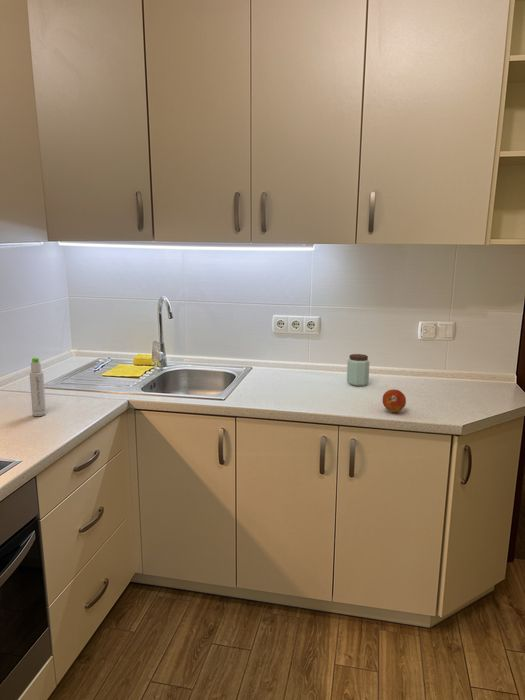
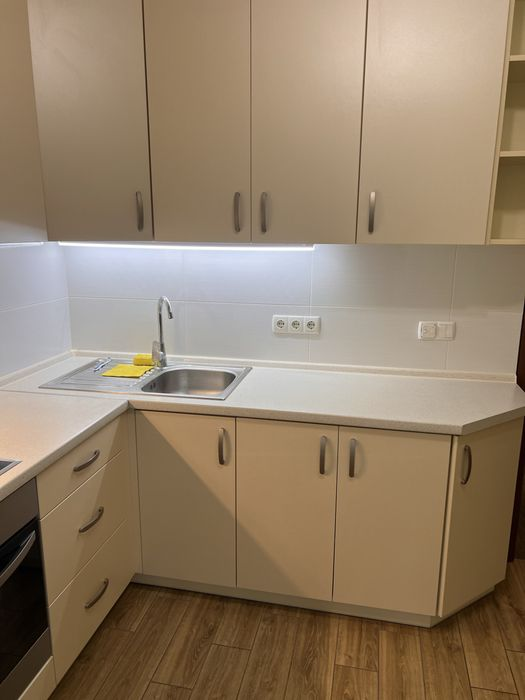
- peanut butter [346,353,370,387]
- bottle [29,357,47,417]
- fruit [382,388,407,413]
